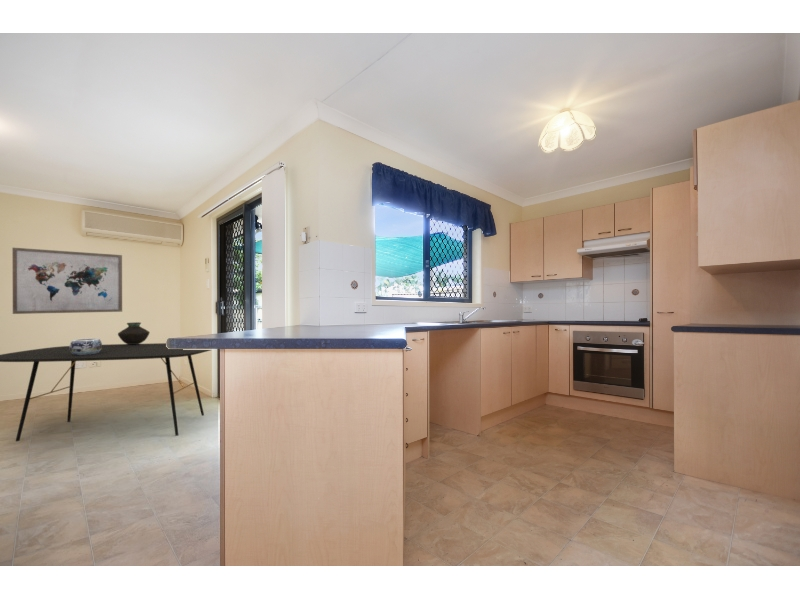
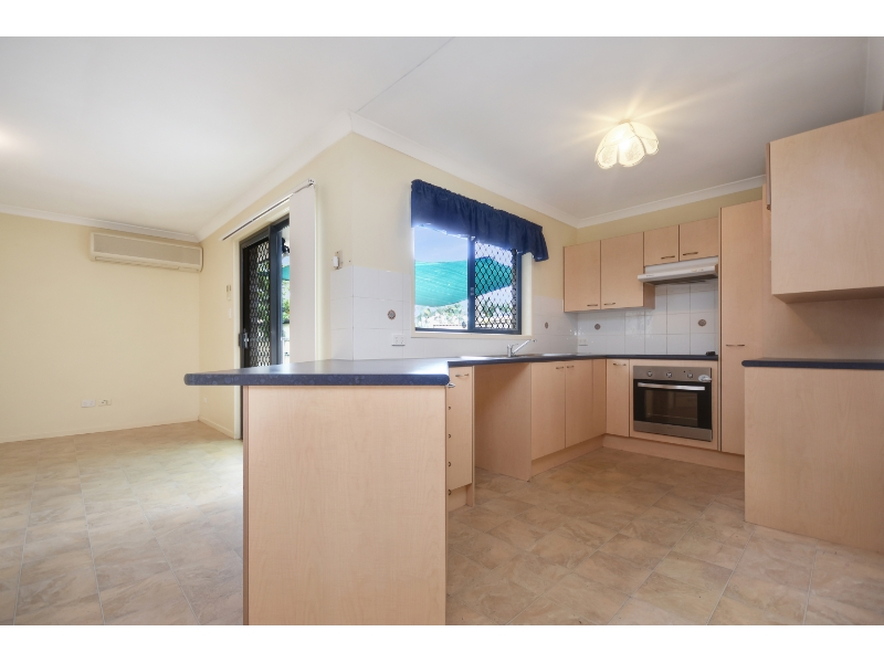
- vase [117,321,151,344]
- wall art [11,247,123,315]
- dining table [0,342,211,442]
- decorative bowl [69,337,103,355]
